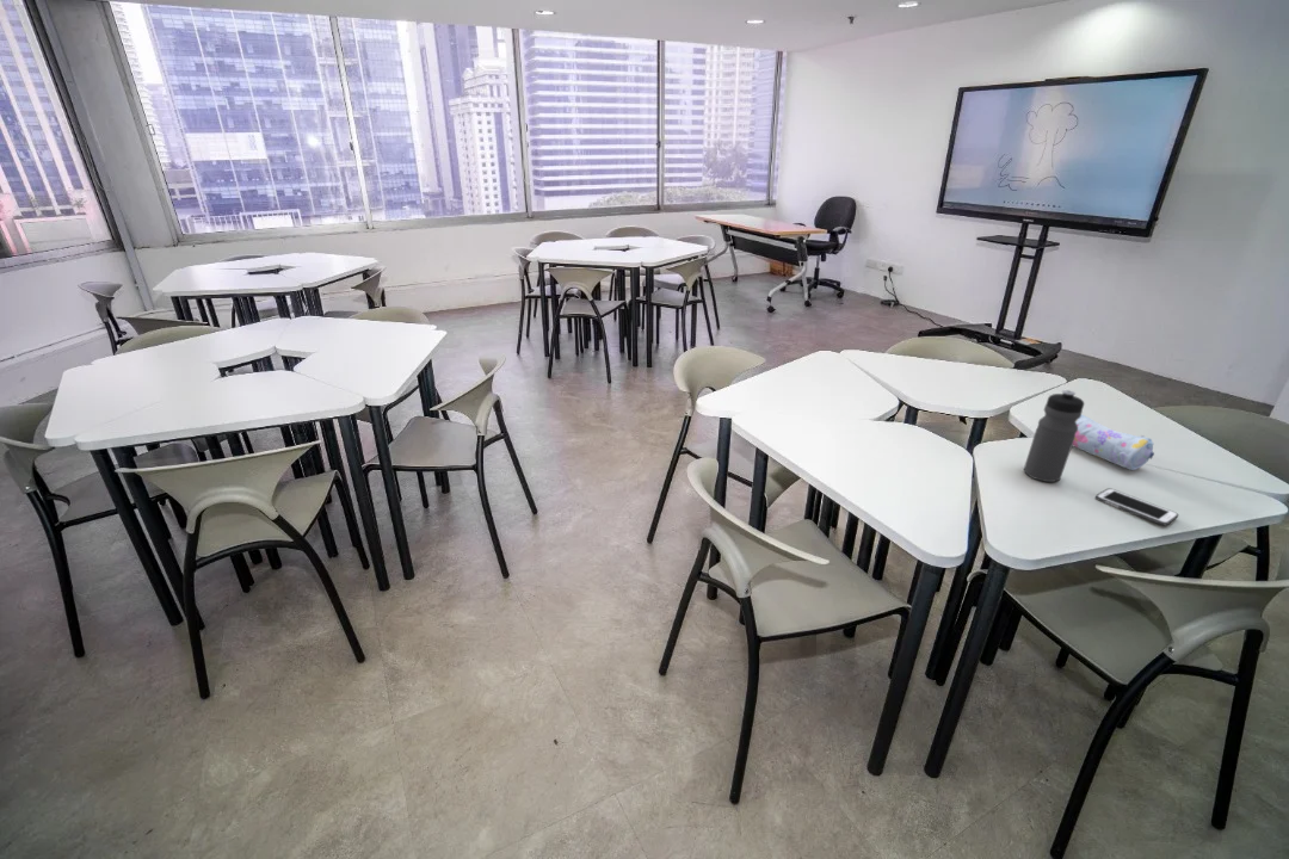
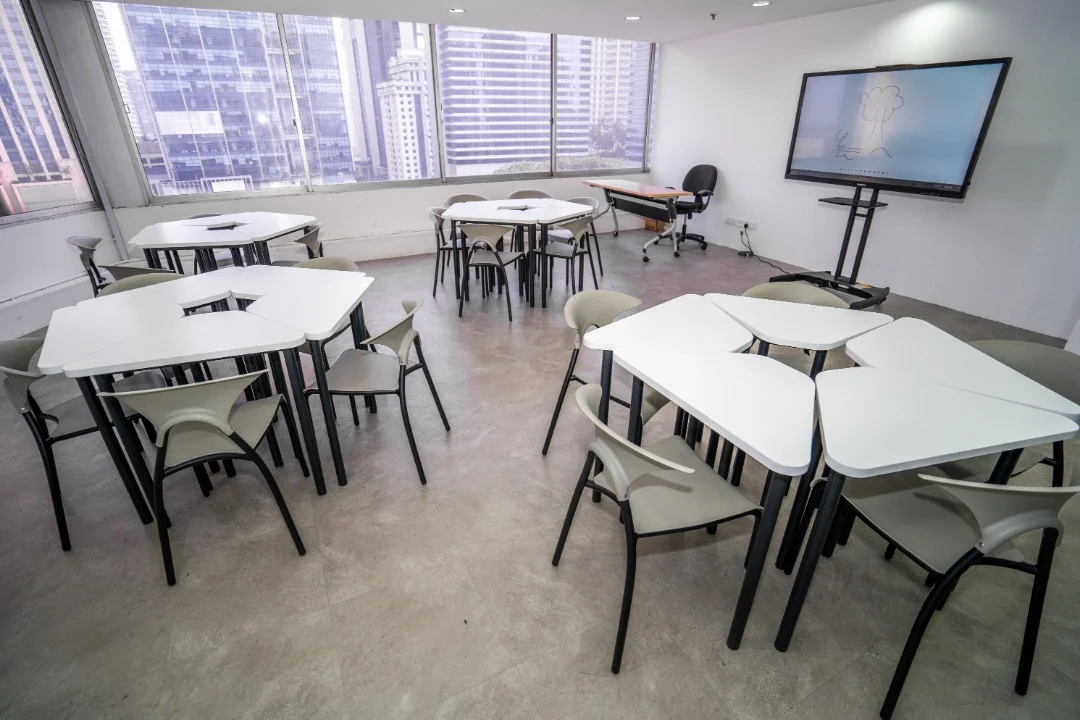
- water bottle [1023,389,1086,483]
- pencil case [1072,414,1155,471]
- cell phone [1094,487,1179,526]
